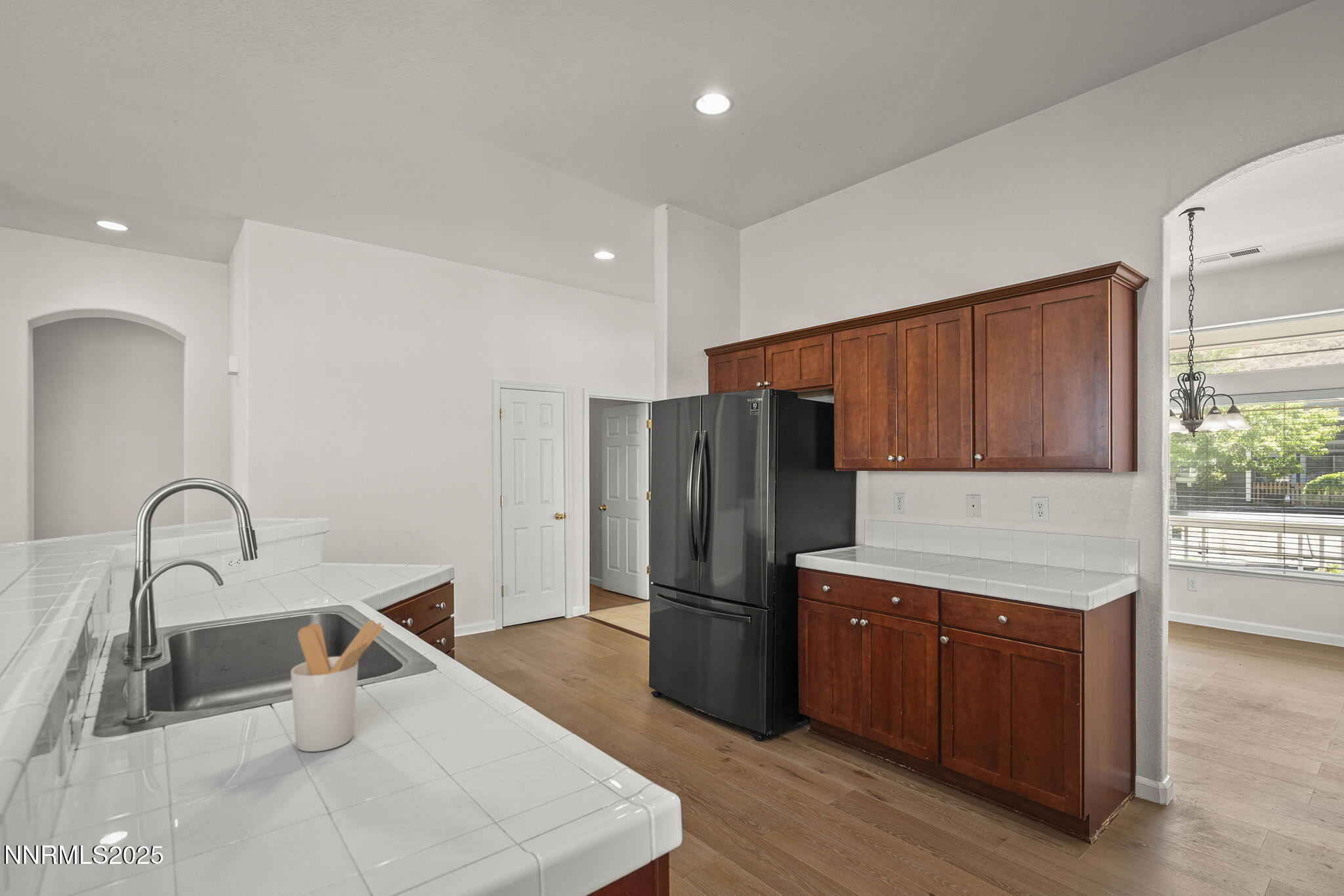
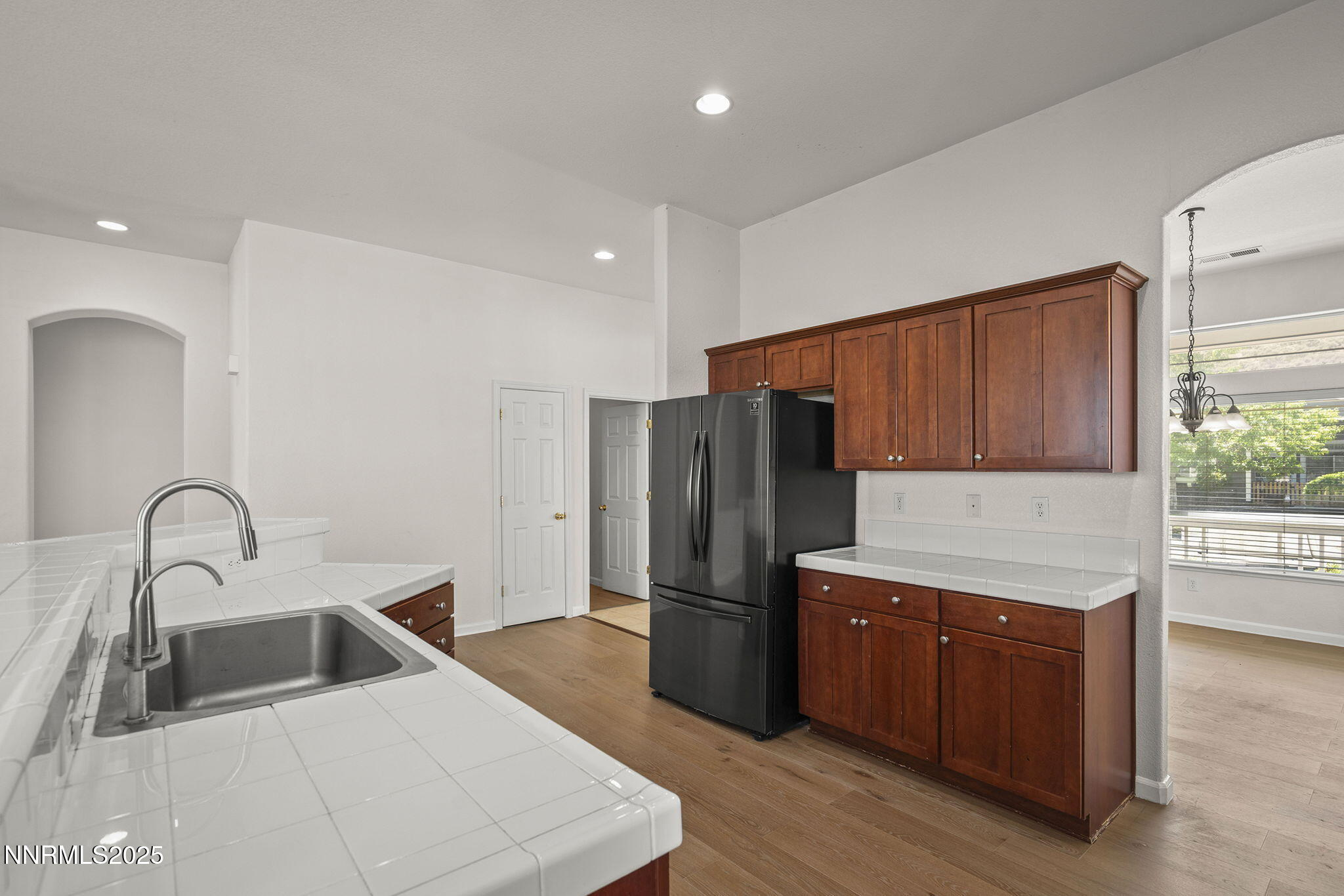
- utensil holder [290,619,385,752]
